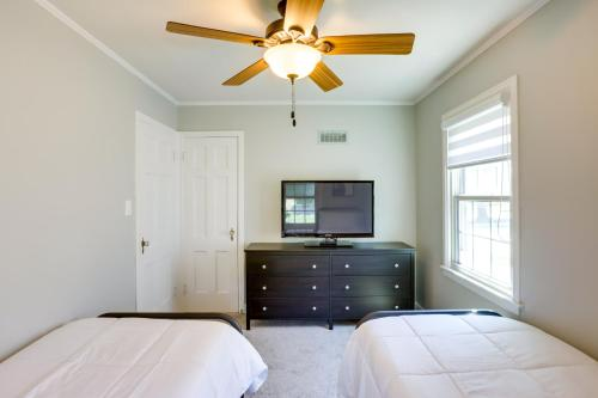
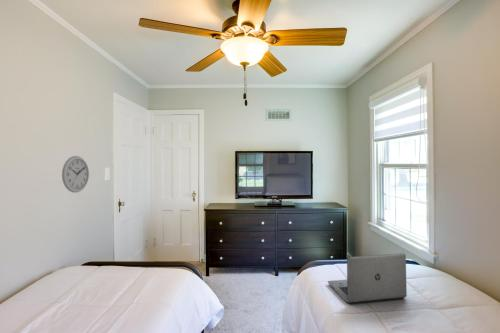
+ wall clock [61,155,90,194]
+ laptop [327,252,408,305]
